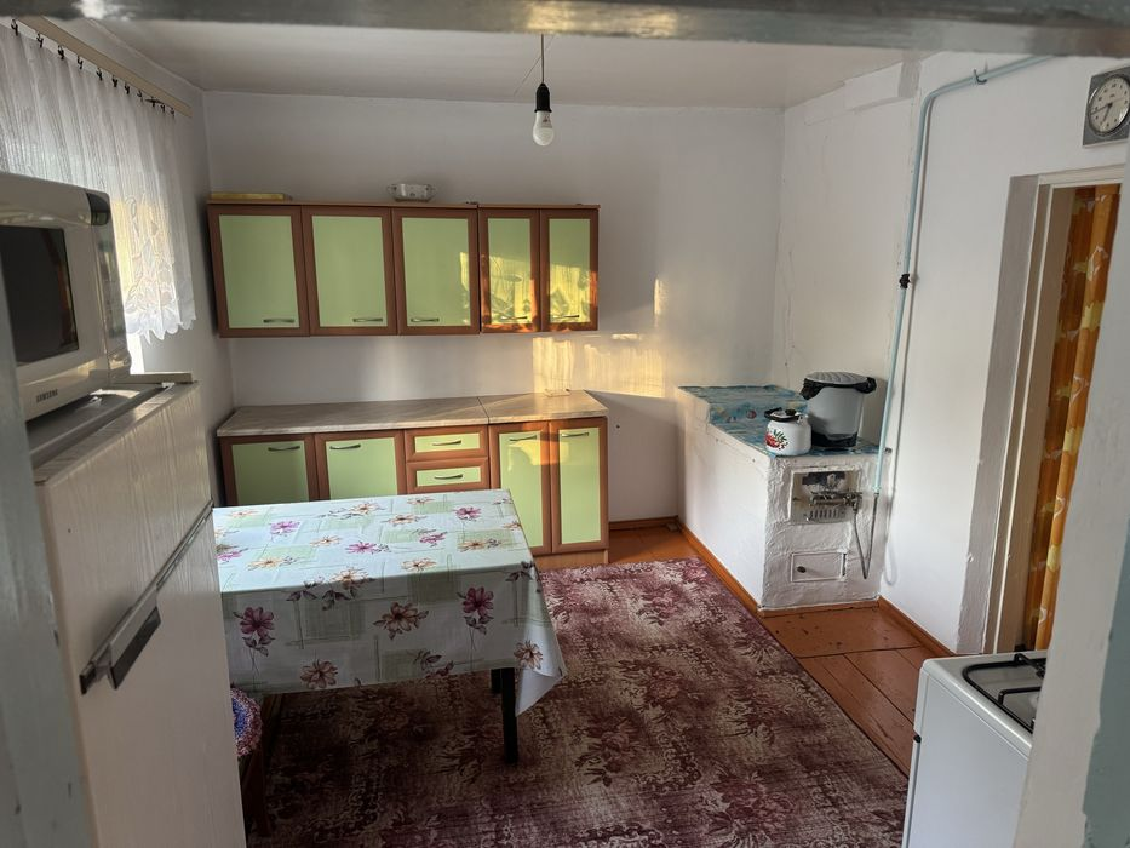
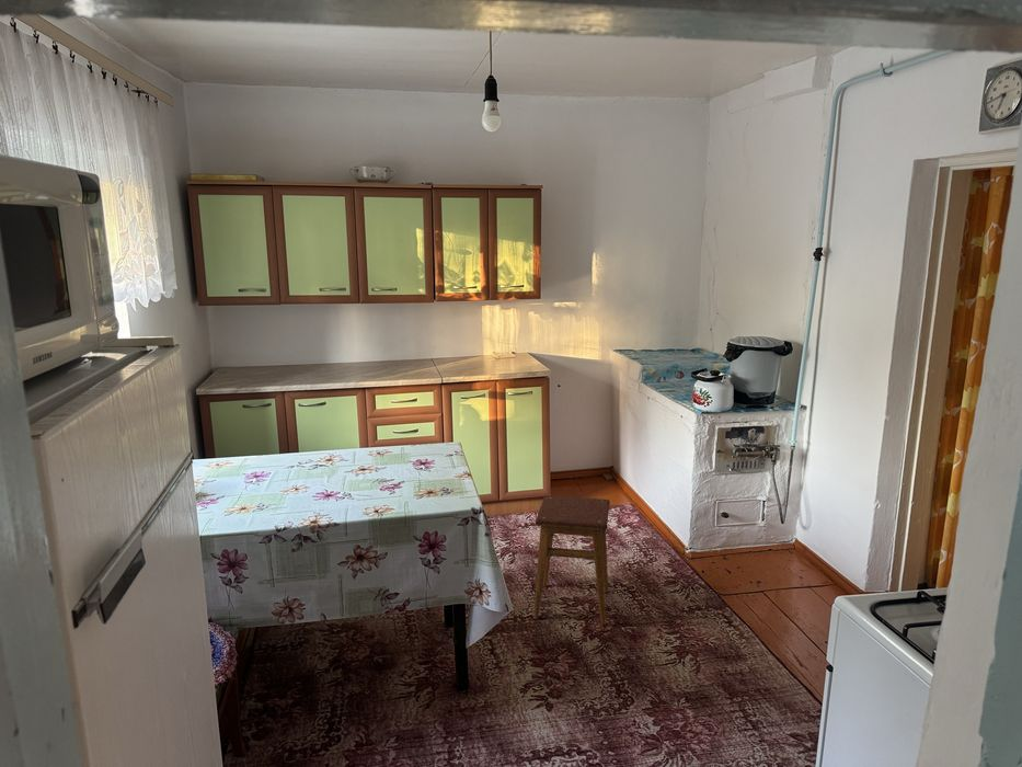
+ stool [532,494,611,627]
